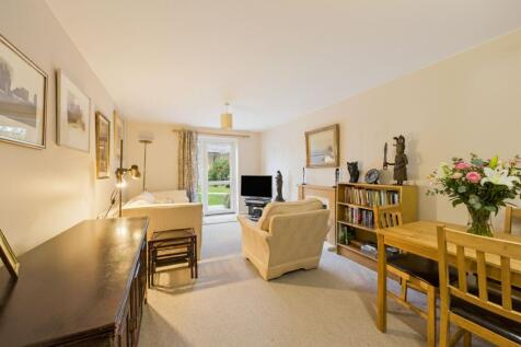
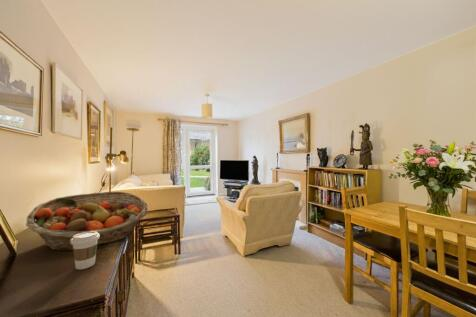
+ fruit basket [25,191,149,252]
+ coffee cup [70,231,100,270]
